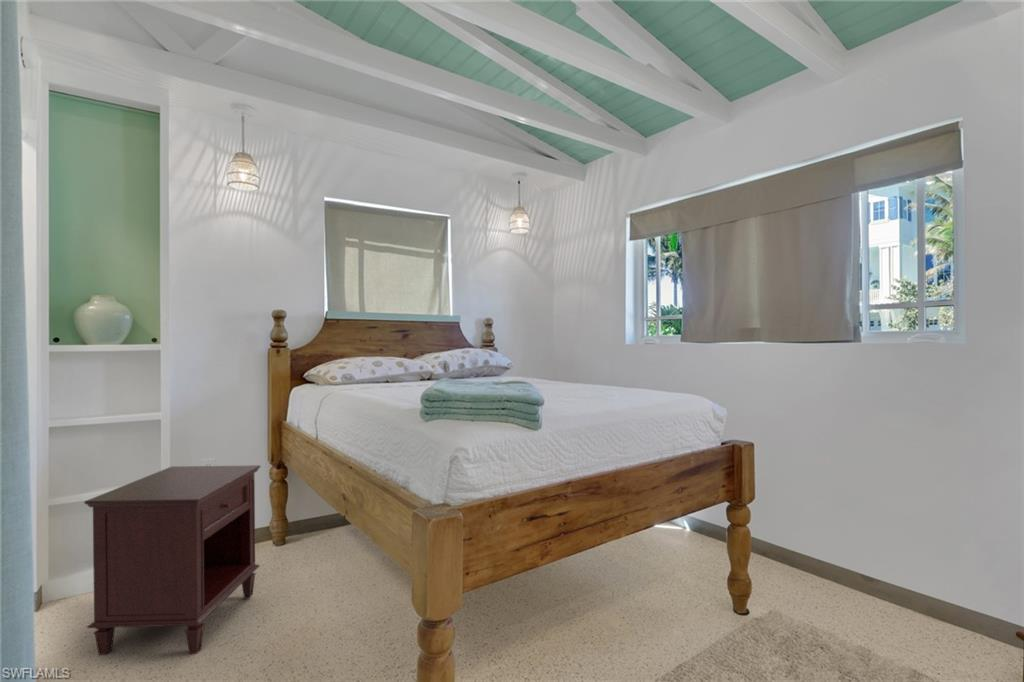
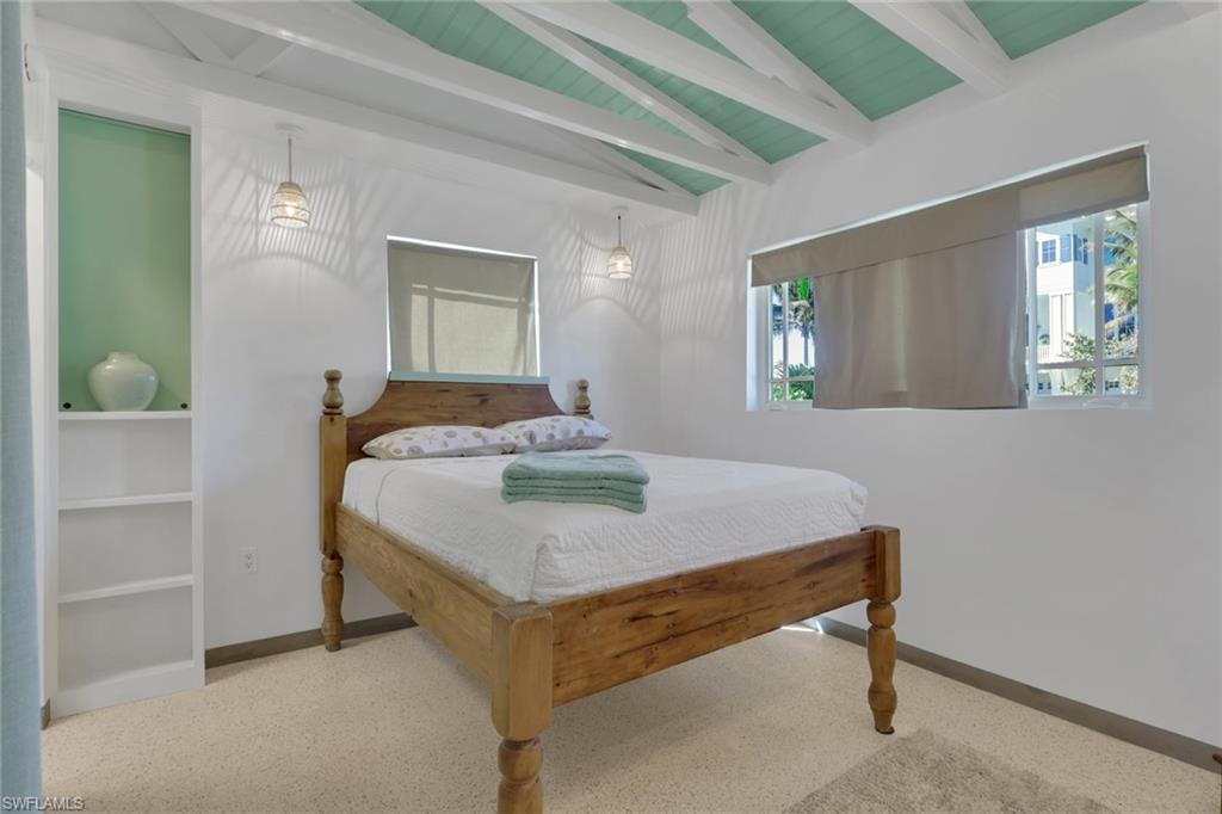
- nightstand [83,464,261,656]
